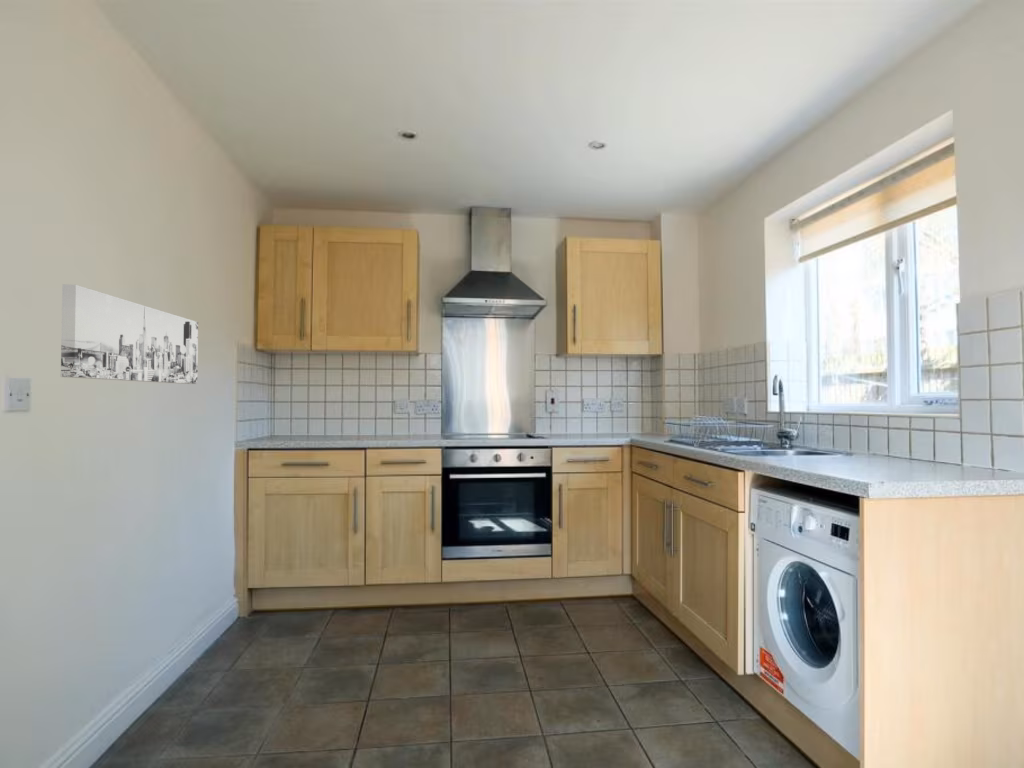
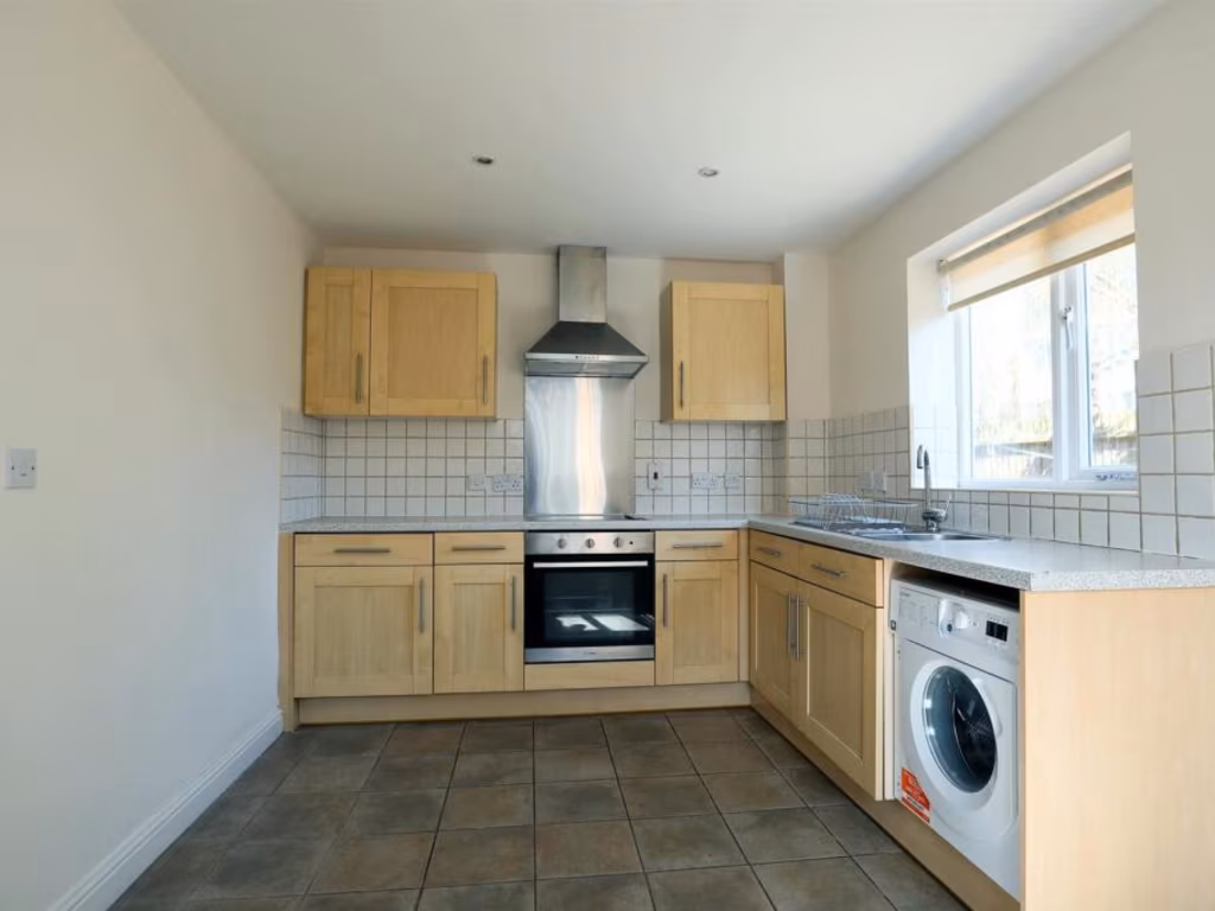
- wall art [60,283,199,385]
